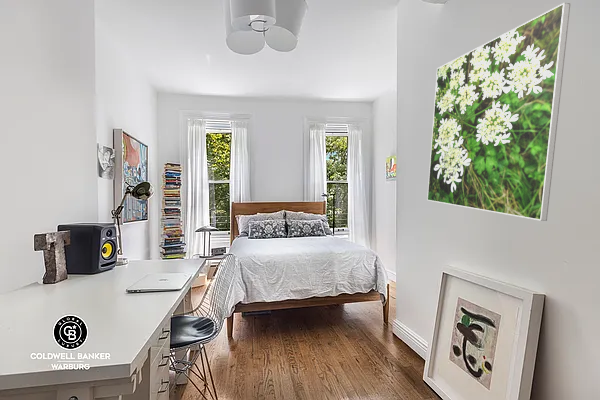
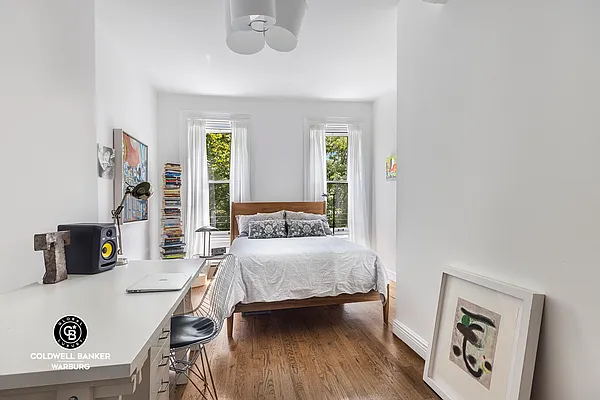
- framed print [426,2,571,222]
